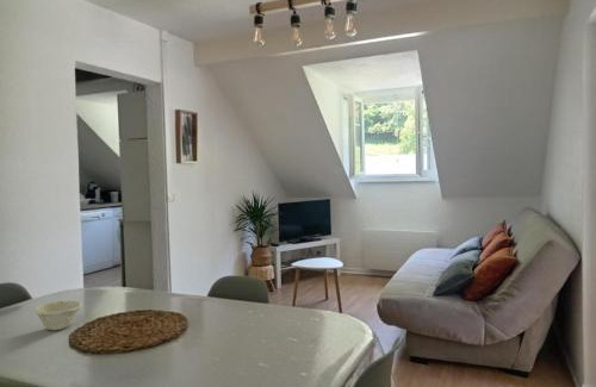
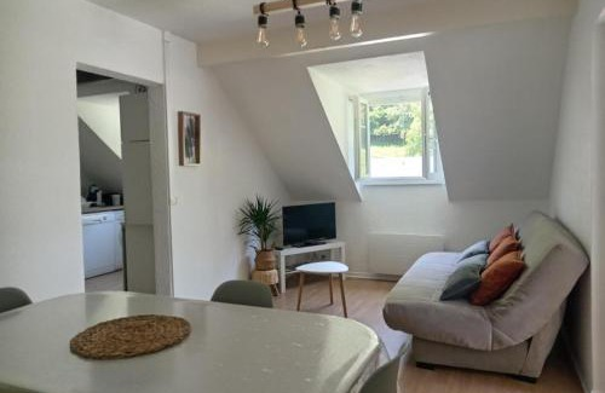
- bowl [33,300,83,331]
